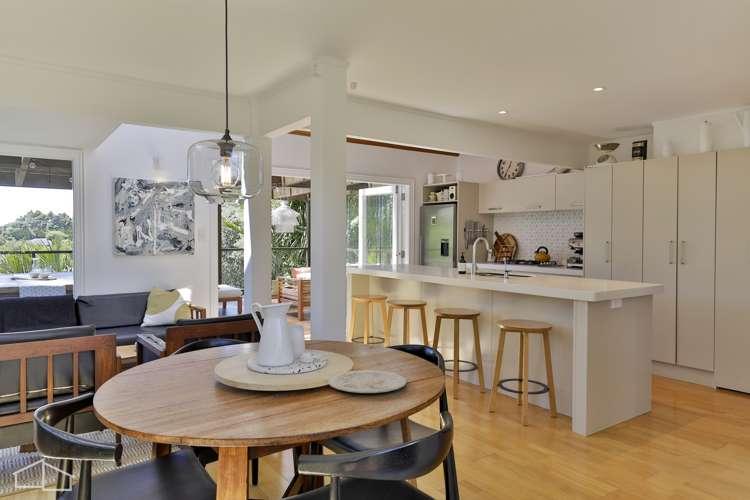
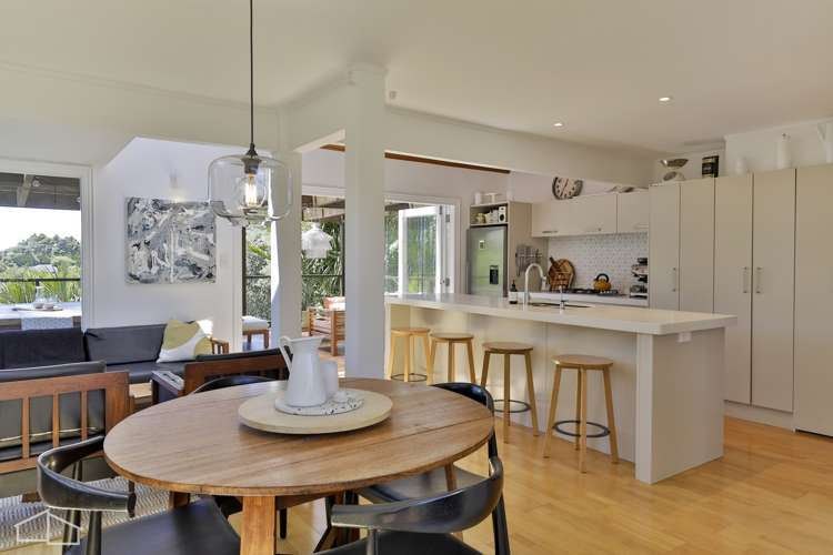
- plate [327,369,408,394]
